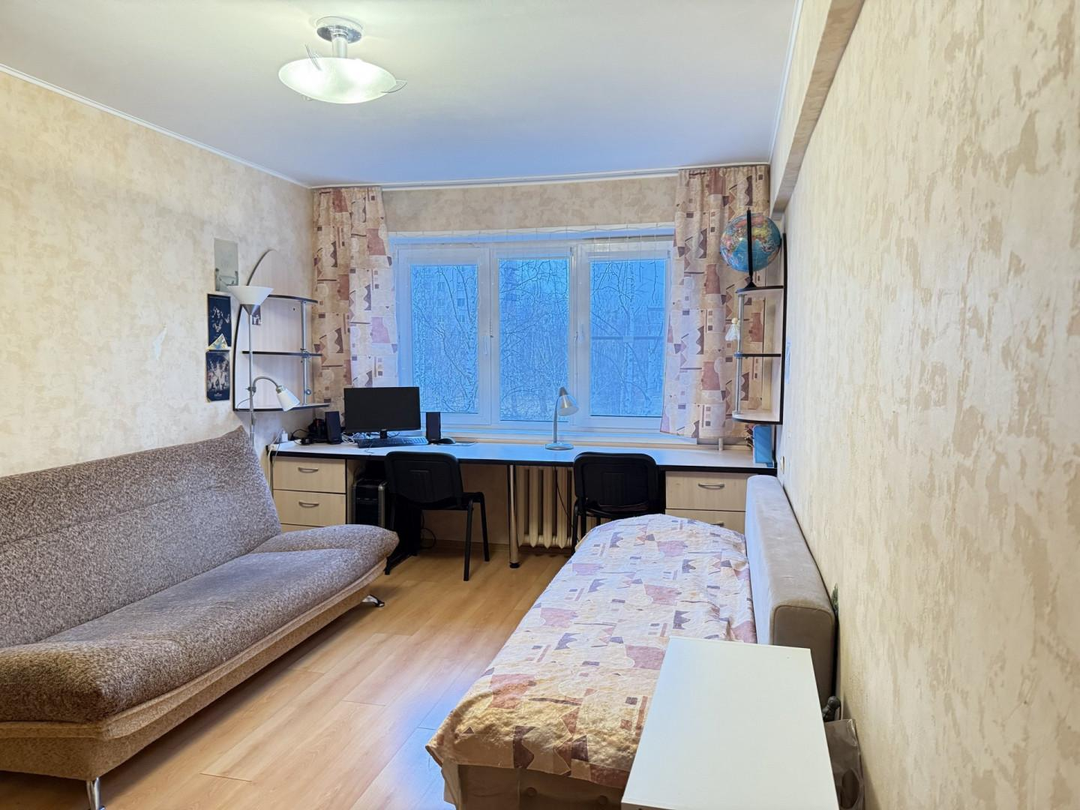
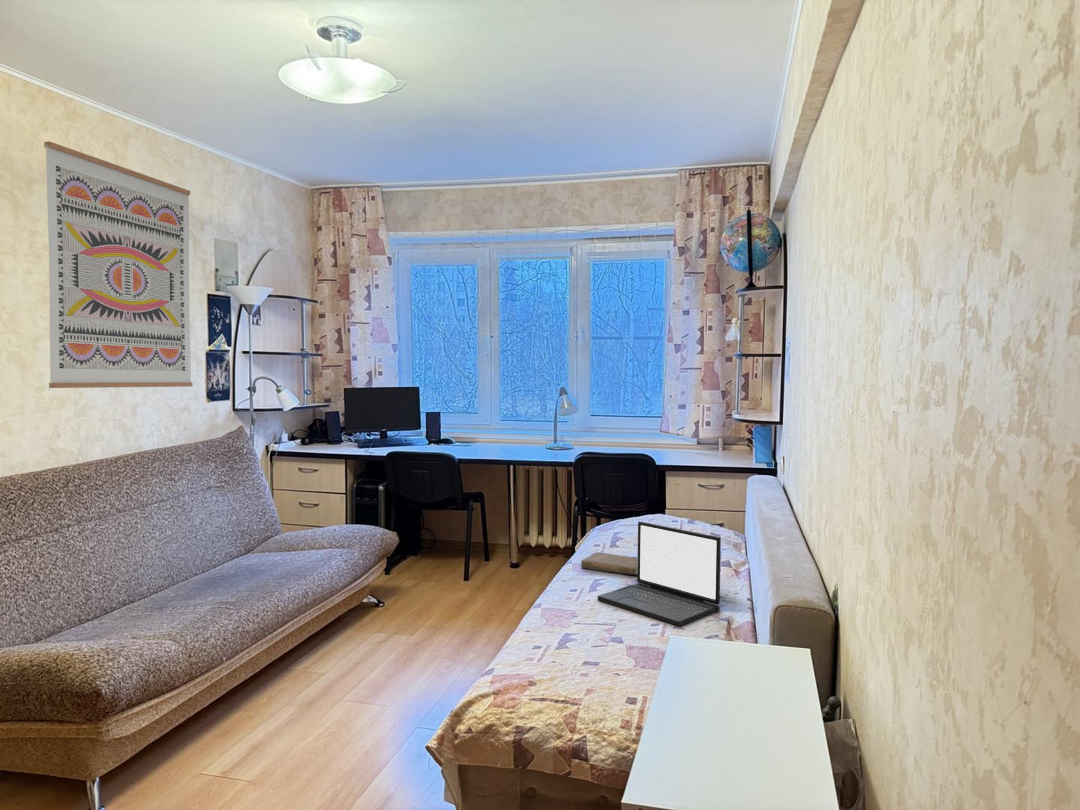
+ book [580,551,638,576]
+ laptop [597,521,722,627]
+ wall art [43,140,194,389]
